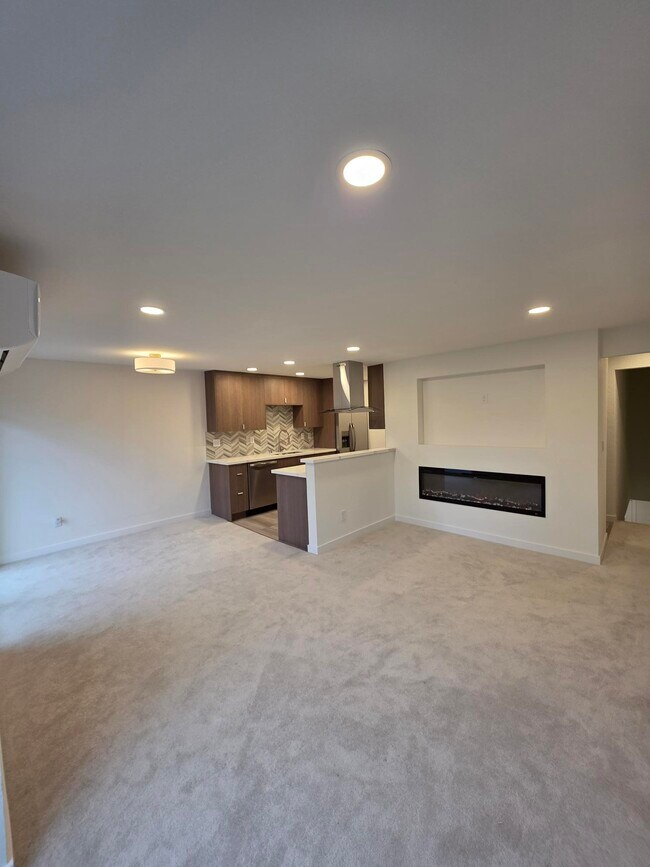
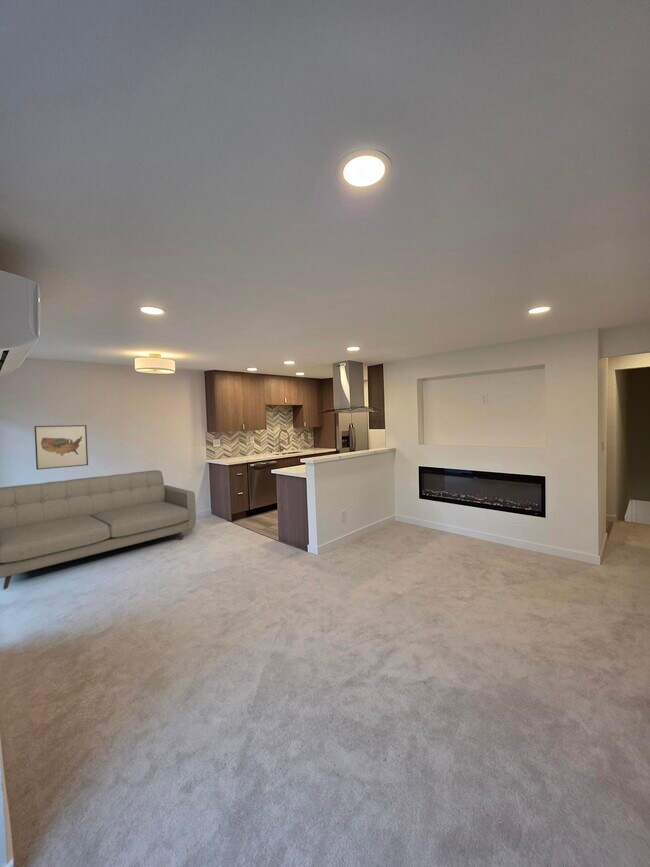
+ sofa [0,469,197,590]
+ wall art [33,424,89,471]
